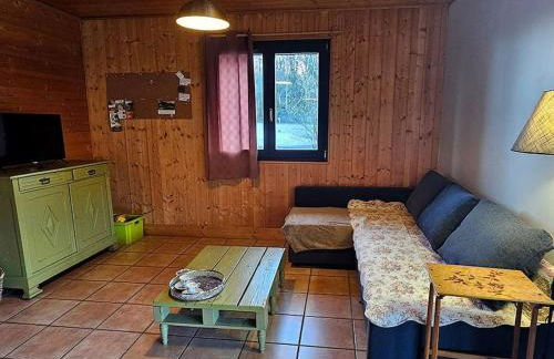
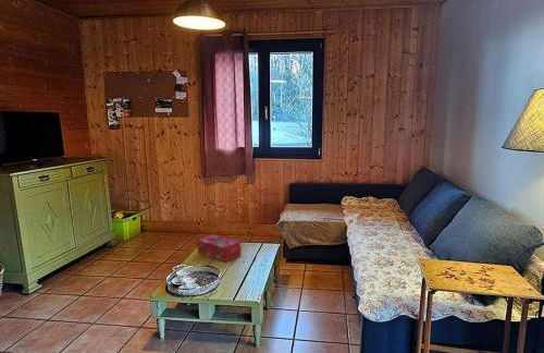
+ tissue box [196,233,243,263]
